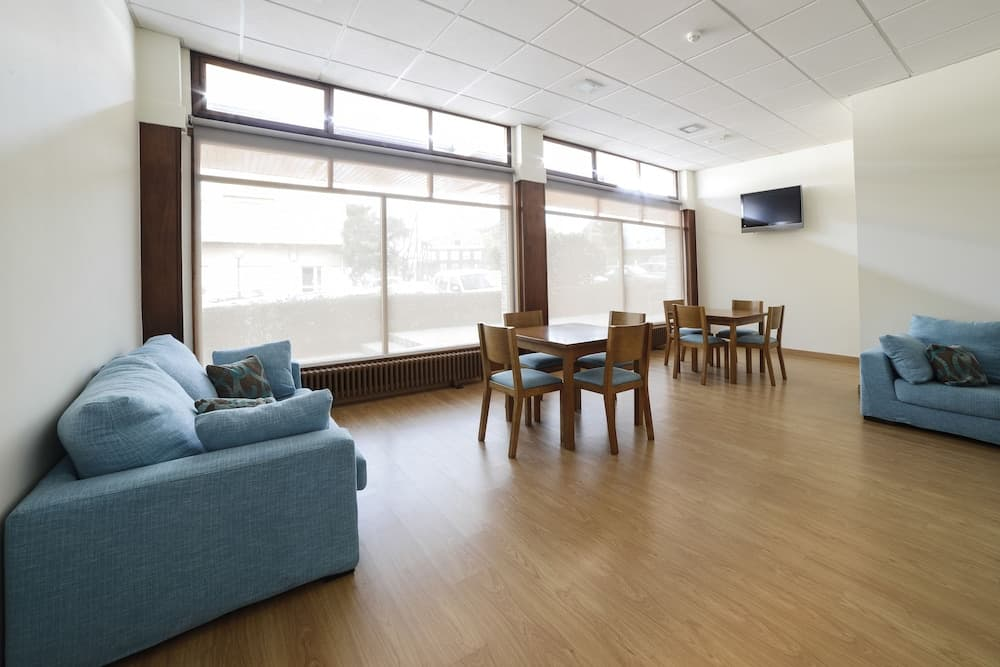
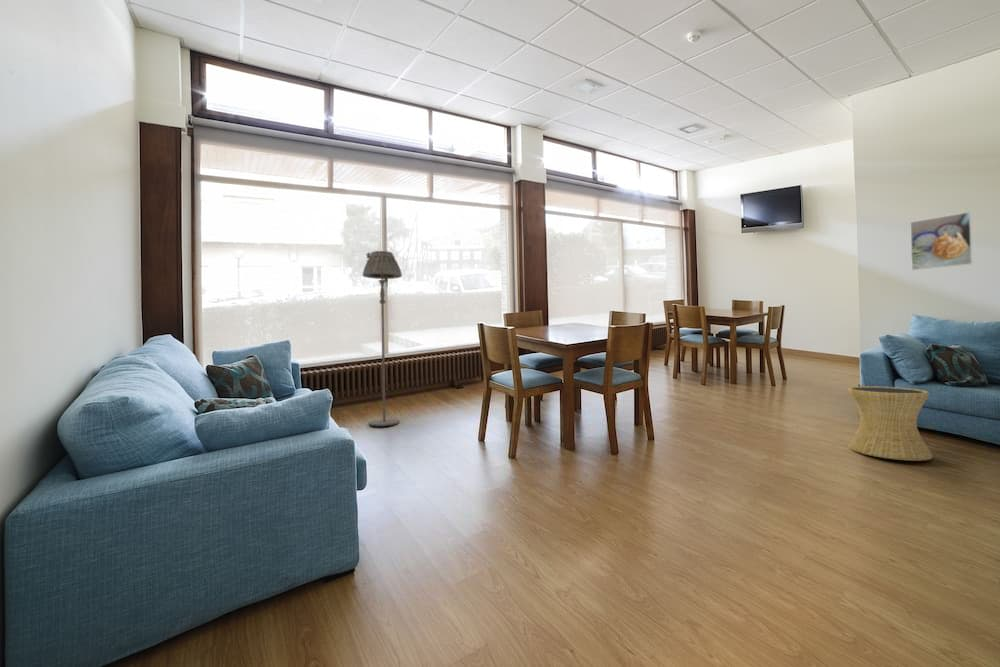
+ floor lamp [361,250,403,427]
+ side table [847,385,934,462]
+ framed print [909,211,973,271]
